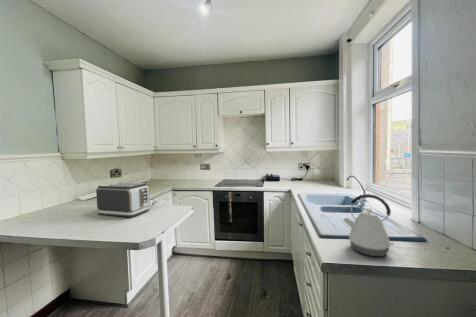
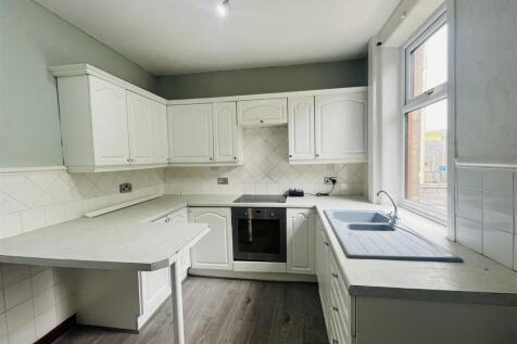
- toaster [95,181,151,218]
- kettle [342,193,395,257]
